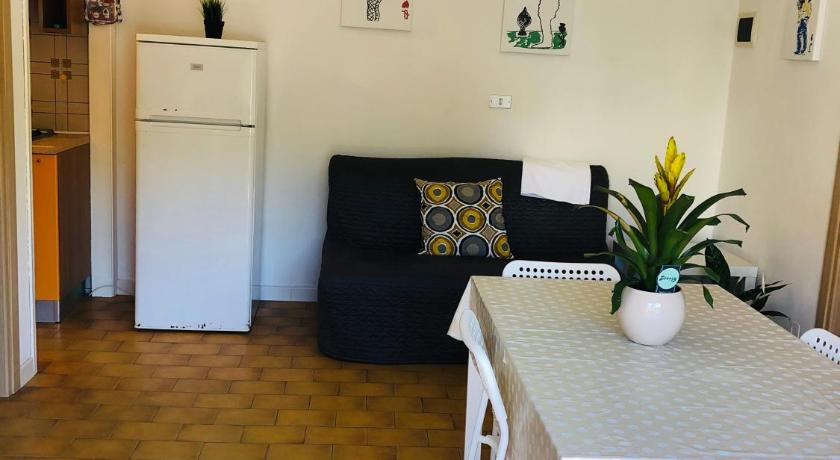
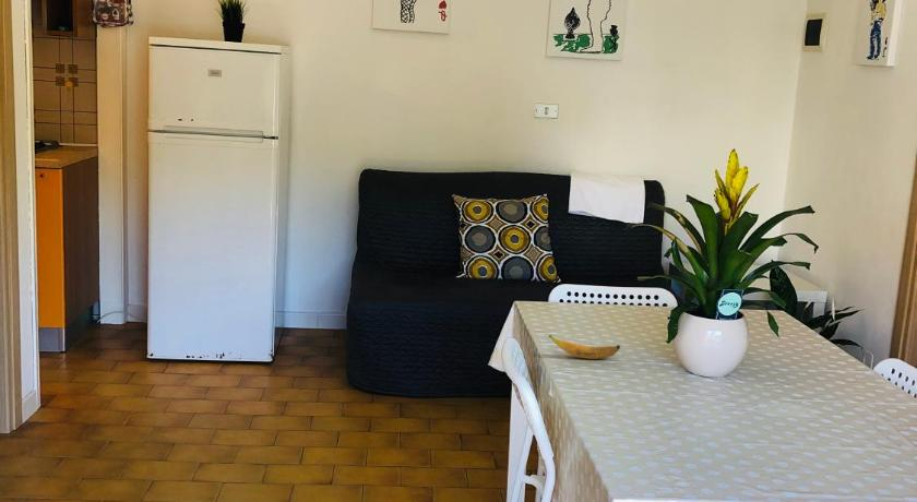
+ banana [548,334,621,360]
